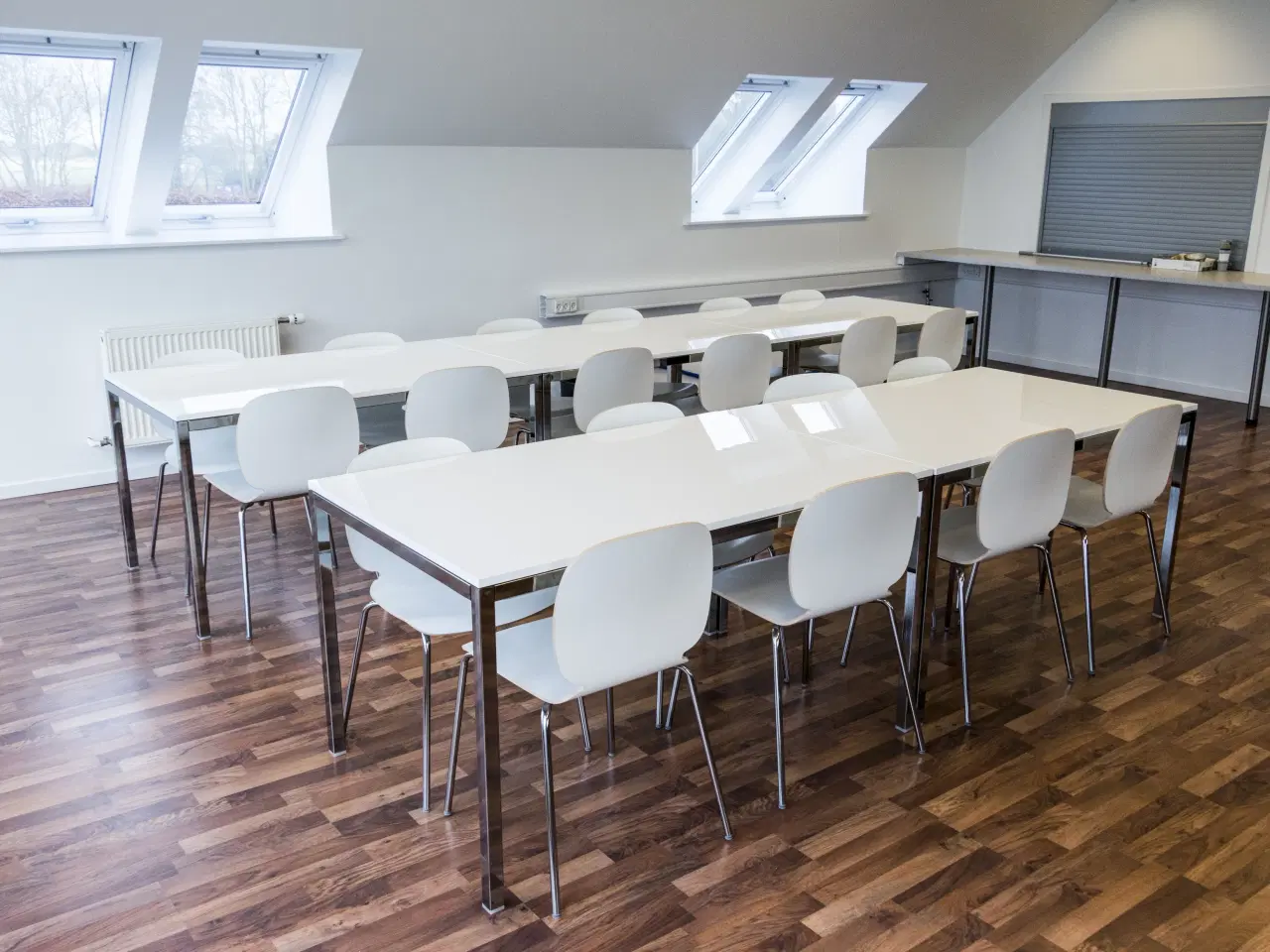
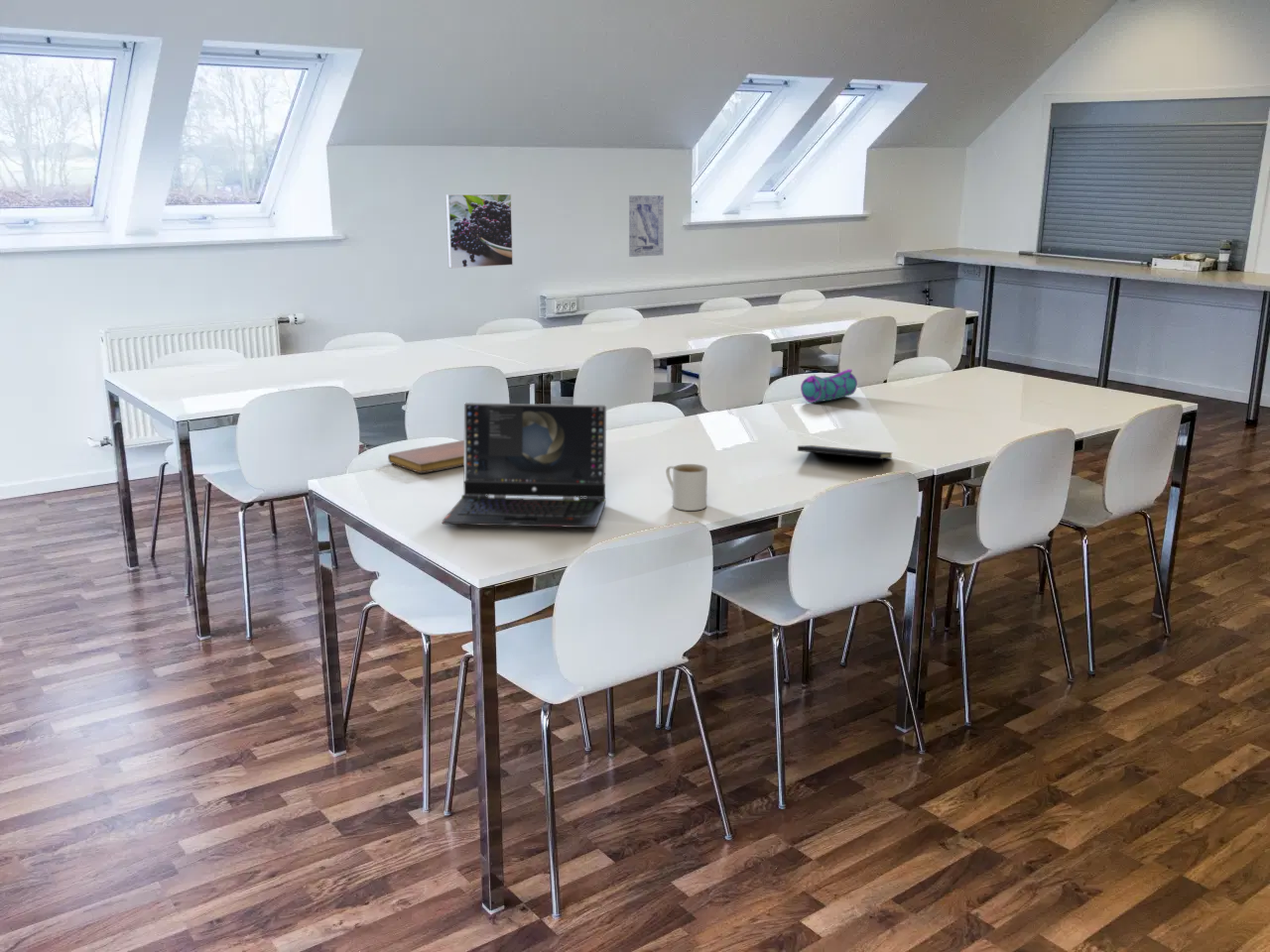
+ laptop computer [442,402,607,529]
+ wall art [628,194,665,258]
+ pencil case [800,368,858,404]
+ notepad [797,444,893,471]
+ notebook [387,439,464,474]
+ mug [665,463,708,512]
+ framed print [445,192,514,270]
